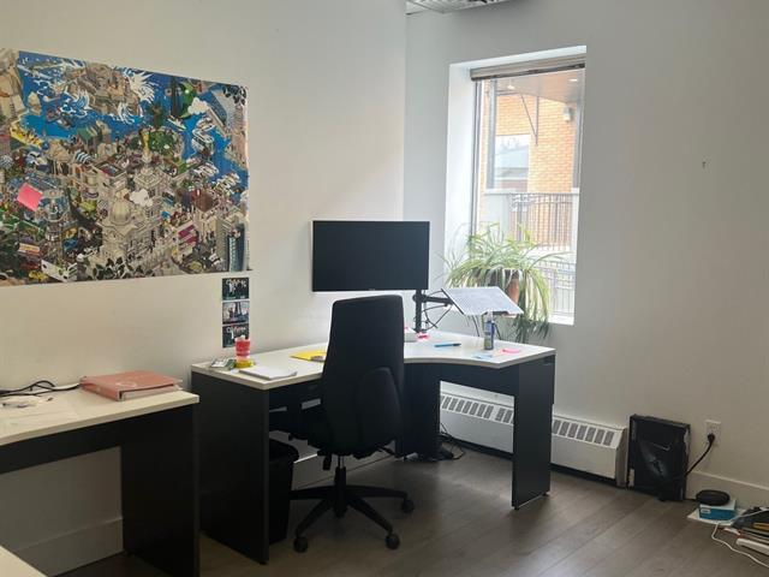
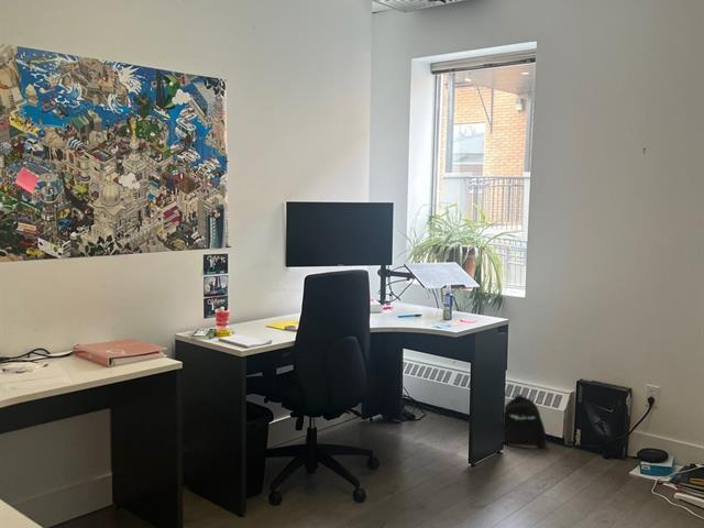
+ backpack [502,393,547,449]
